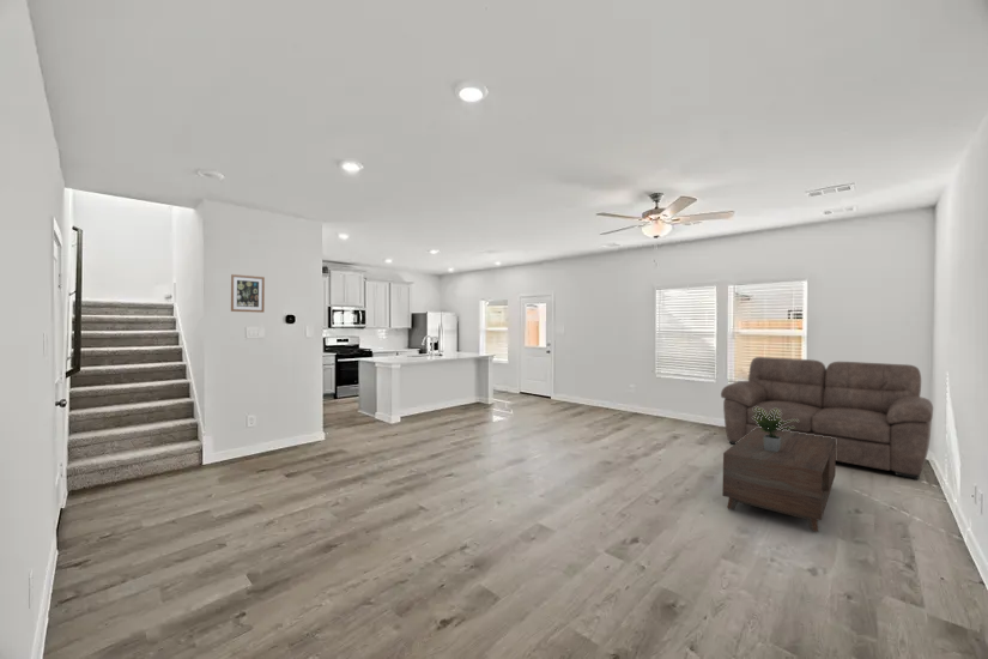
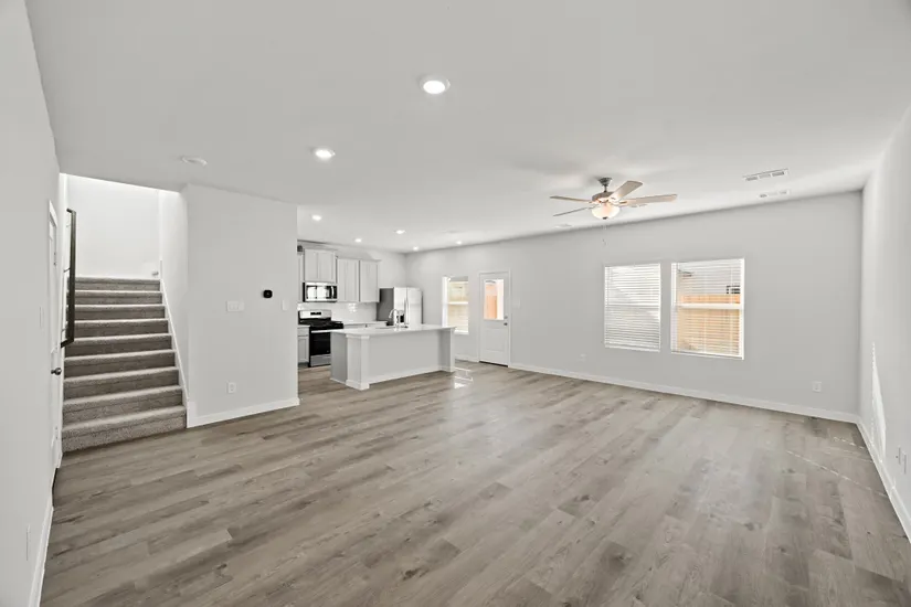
- coffee table [722,406,837,533]
- sofa [720,356,934,480]
- wall art [230,273,266,314]
